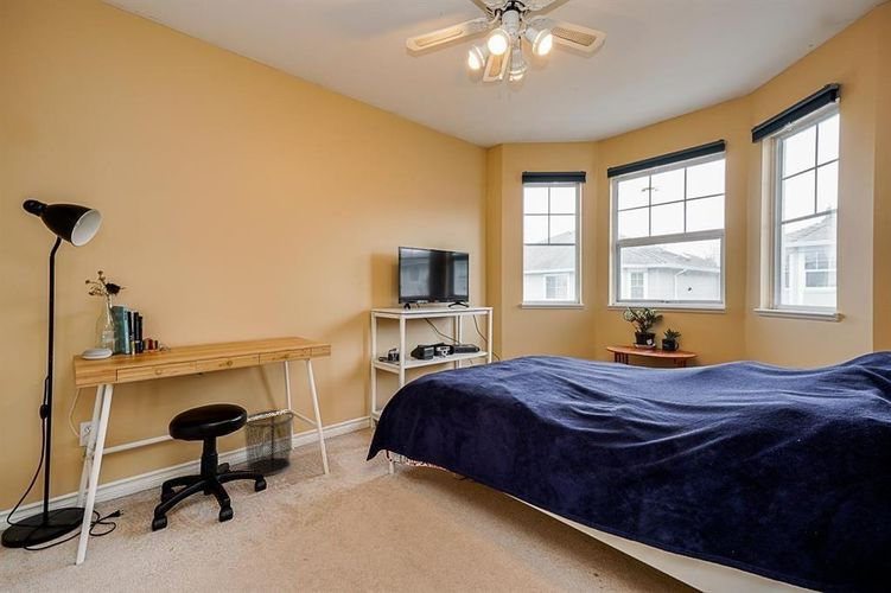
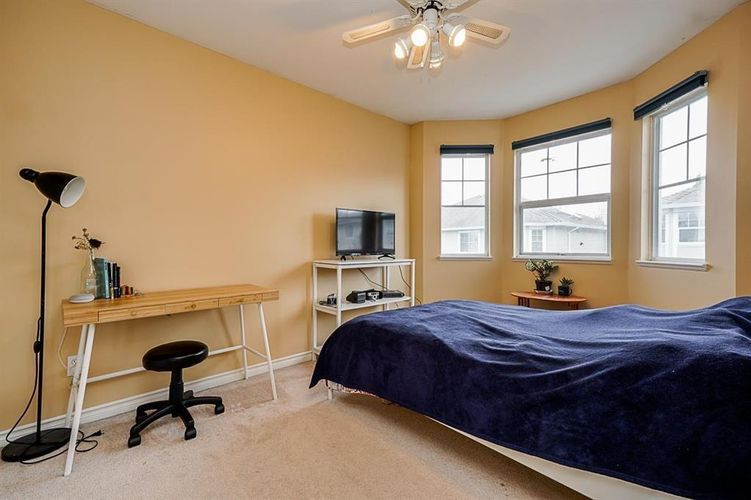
- waste bin [242,409,295,478]
